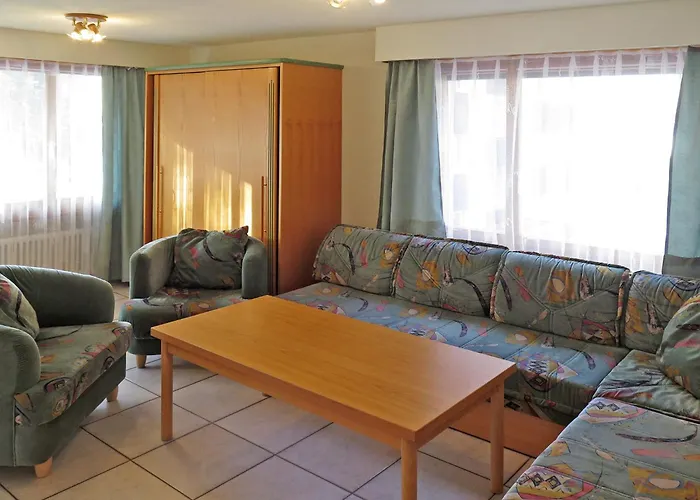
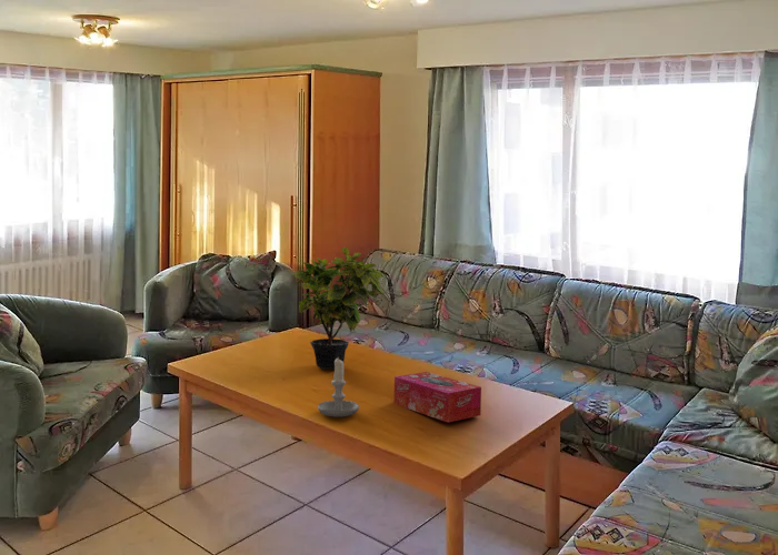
+ potted plant [291,246,386,370]
+ candle [317,357,360,418]
+ tissue box [393,371,482,424]
